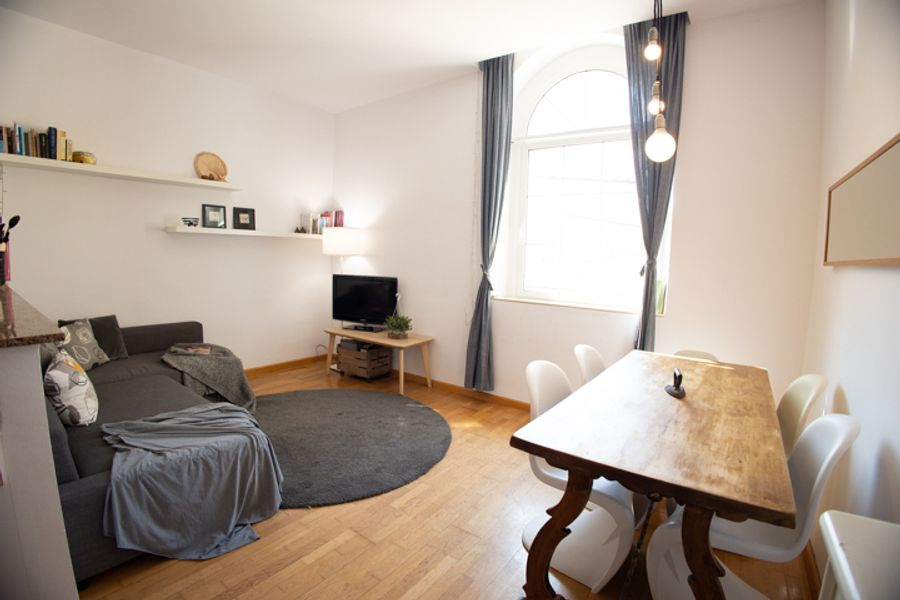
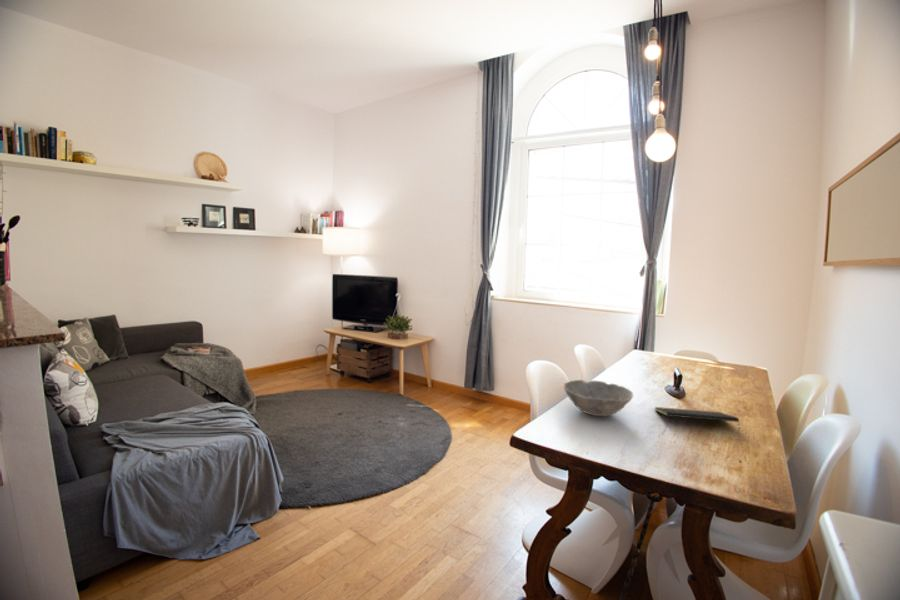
+ notepad [654,406,741,432]
+ bowl [563,379,634,417]
